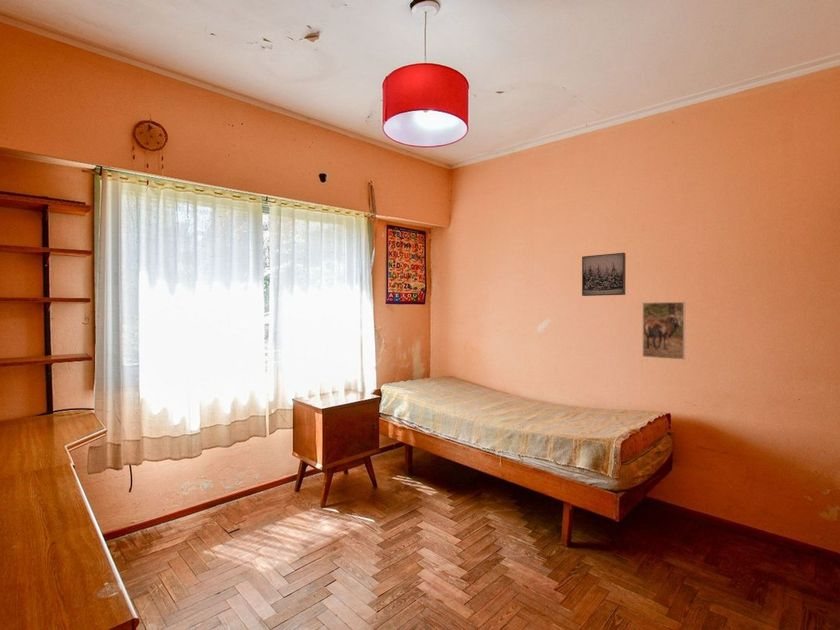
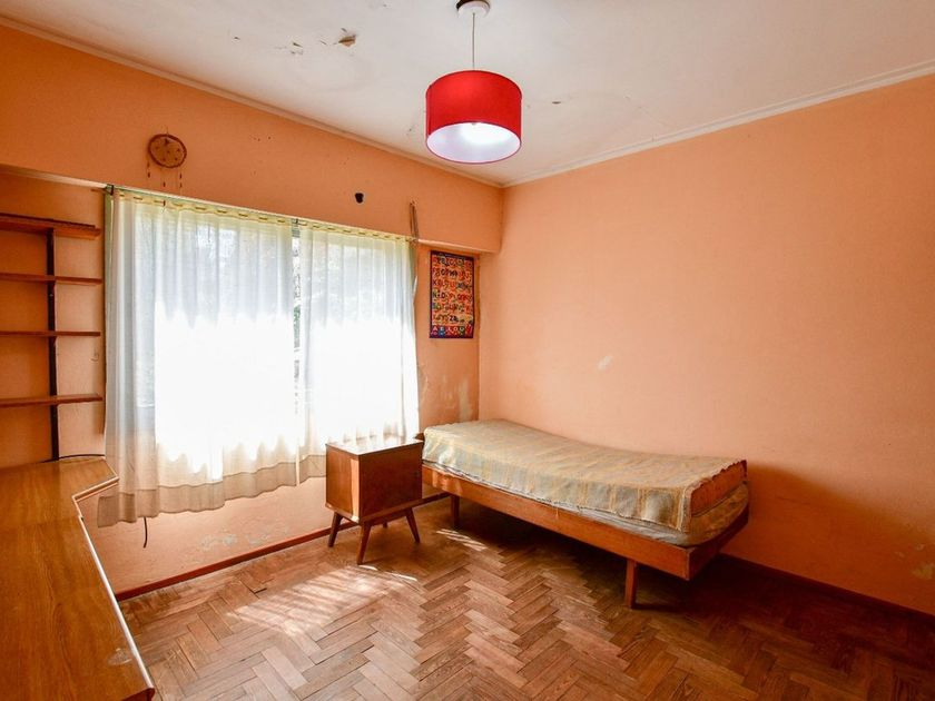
- wall art [581,252,627,297]
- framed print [642,301,686,361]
